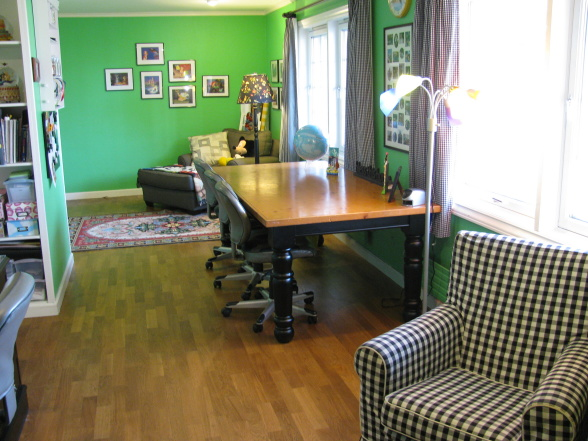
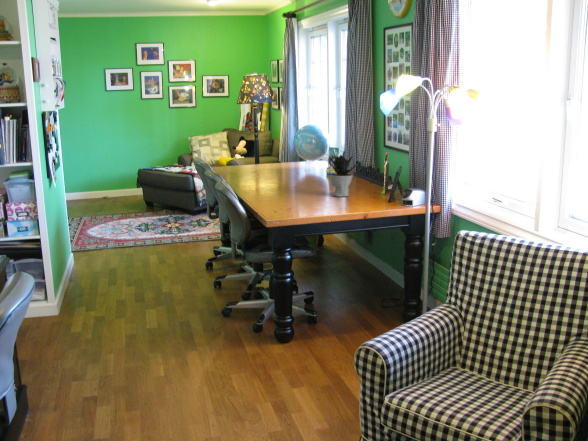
+ potted plant [328,149,360,198]
